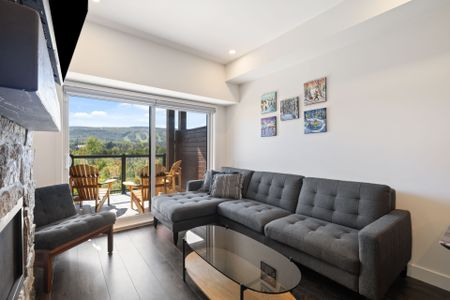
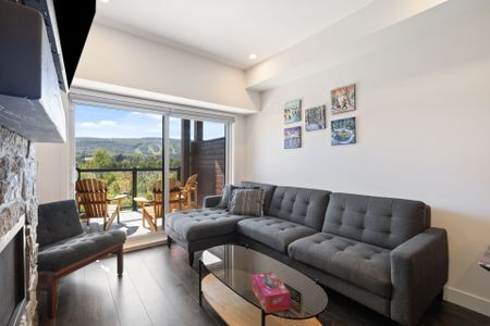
+ tissue box [250,271,291,314]
